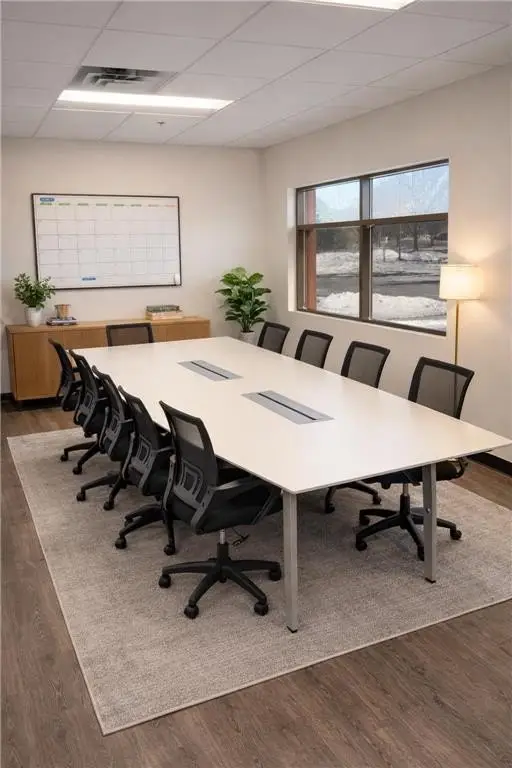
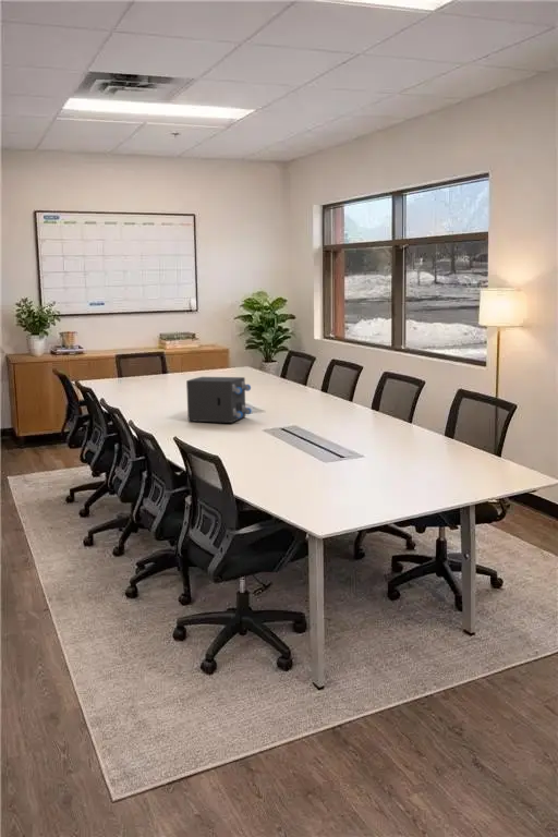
+ speaker [185,376,253,424]
